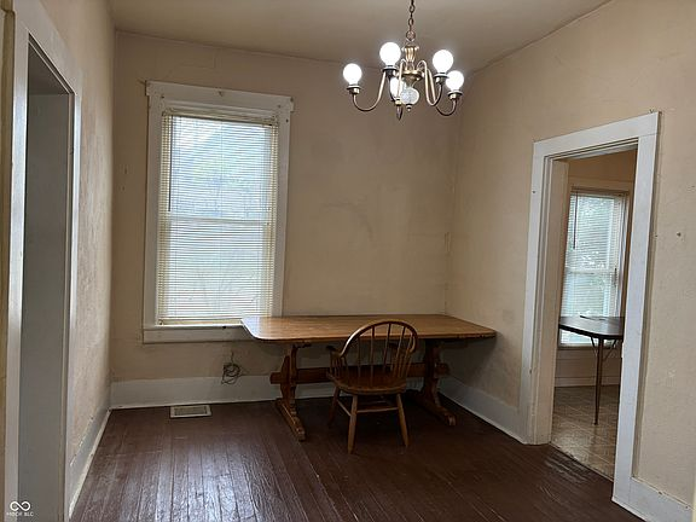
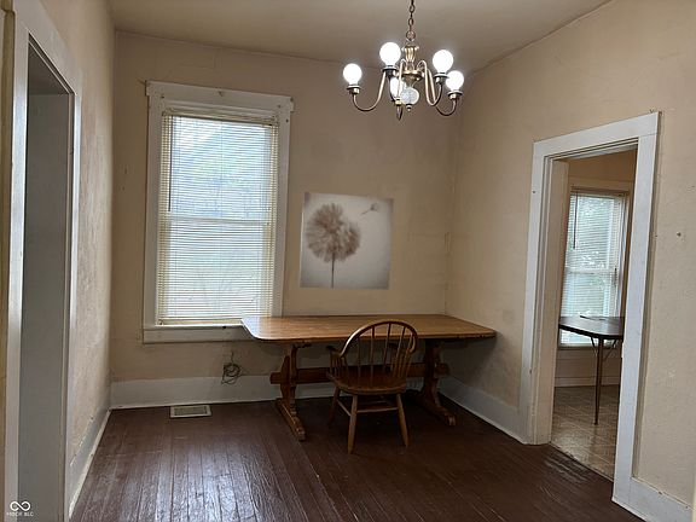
+ wall art [297,191,394,290]
